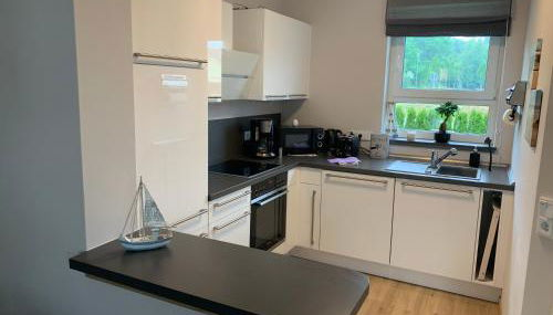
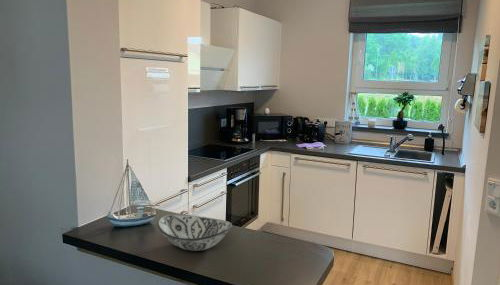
+ decorative bowl [156,213,233,252]
